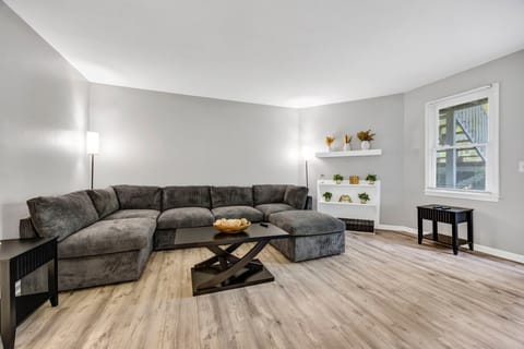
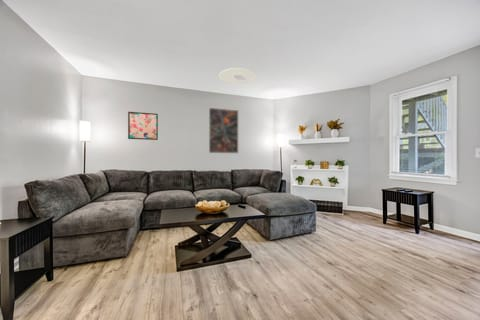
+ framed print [208,107,239,154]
+ wall art [127,111,159,141]
+ ceiling light [218,67,257,85]
